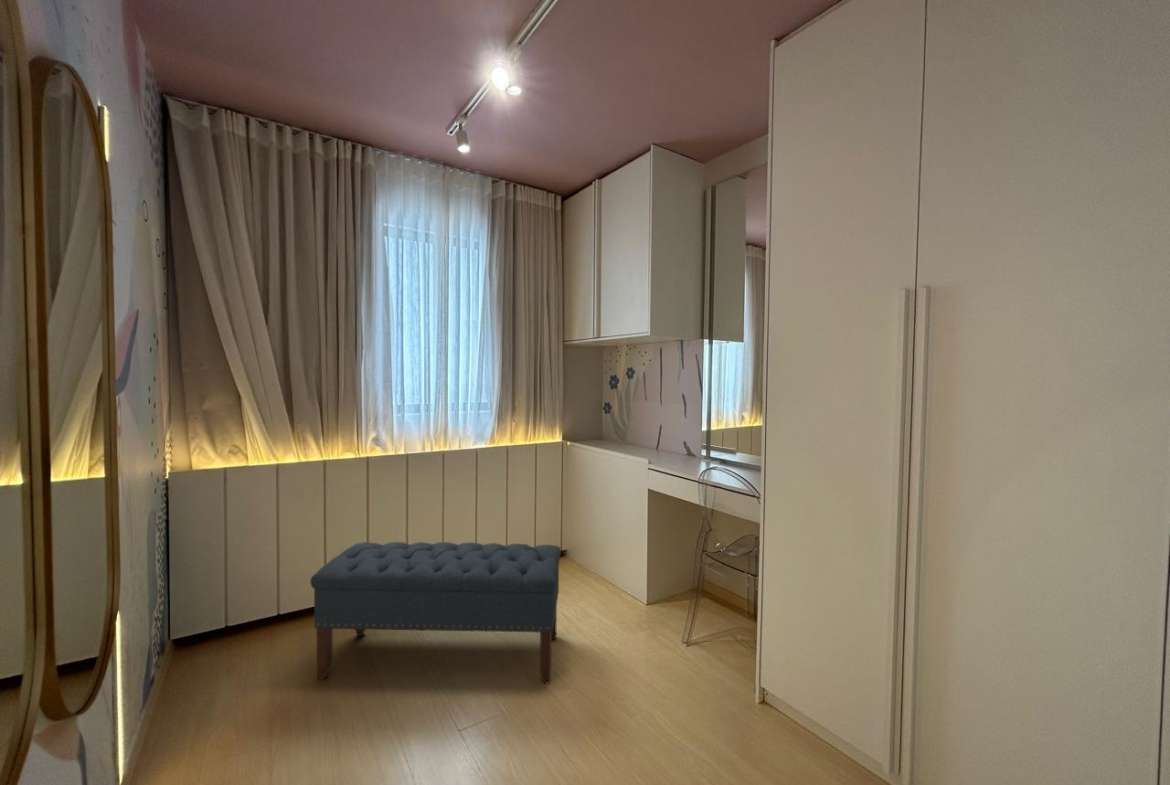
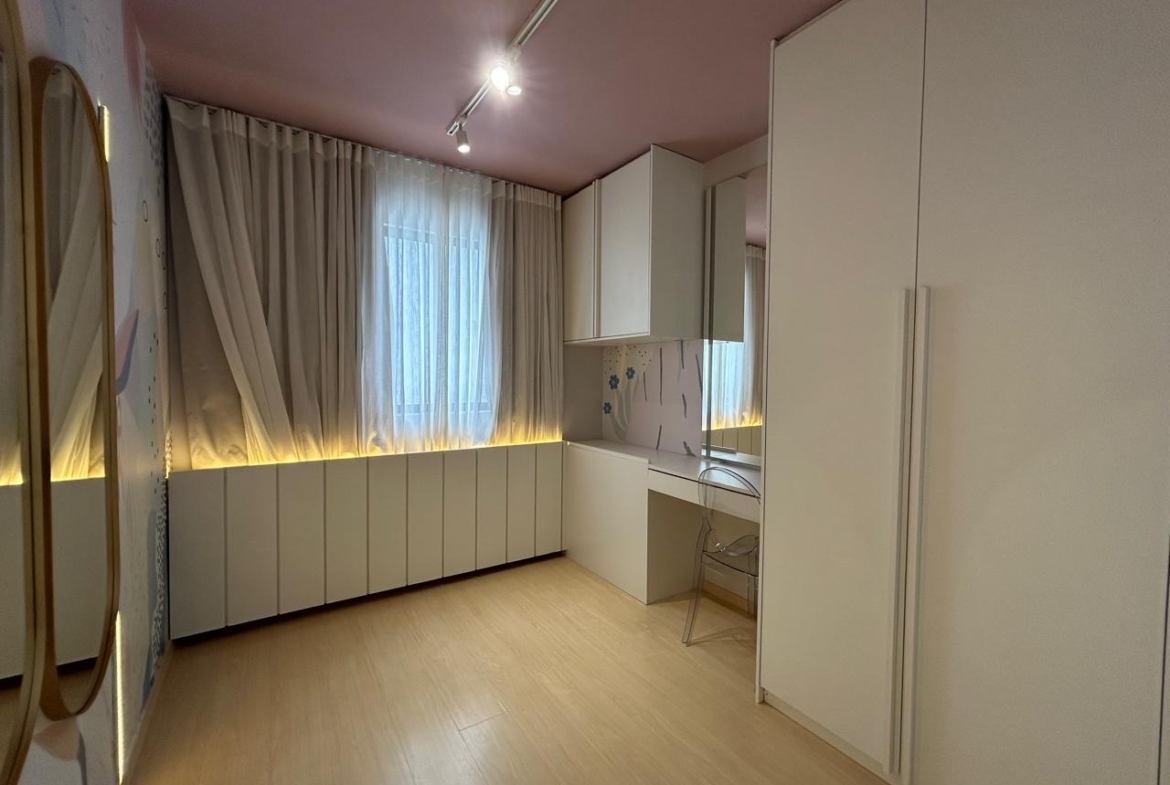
- bench [309,541,562,685]
